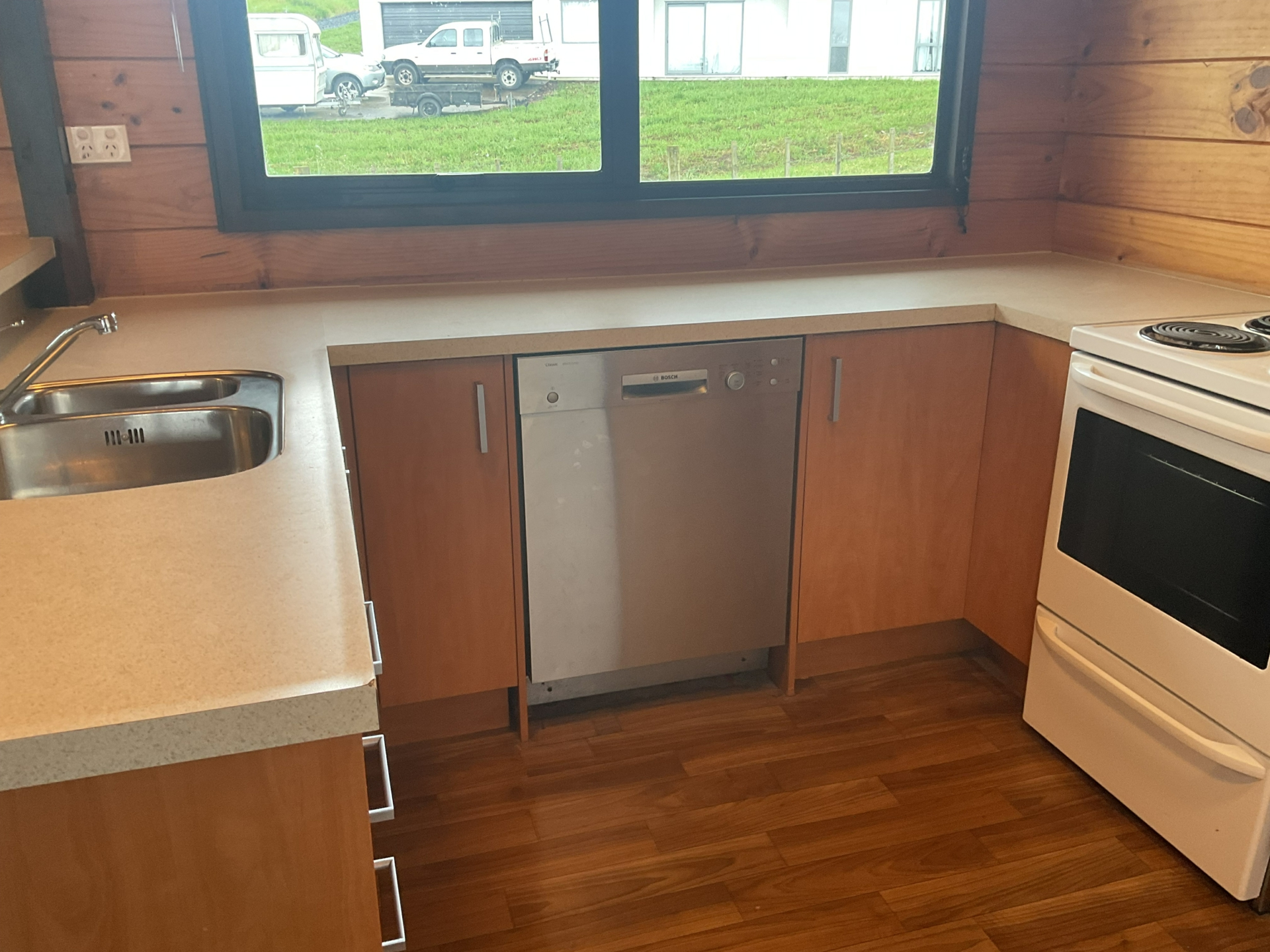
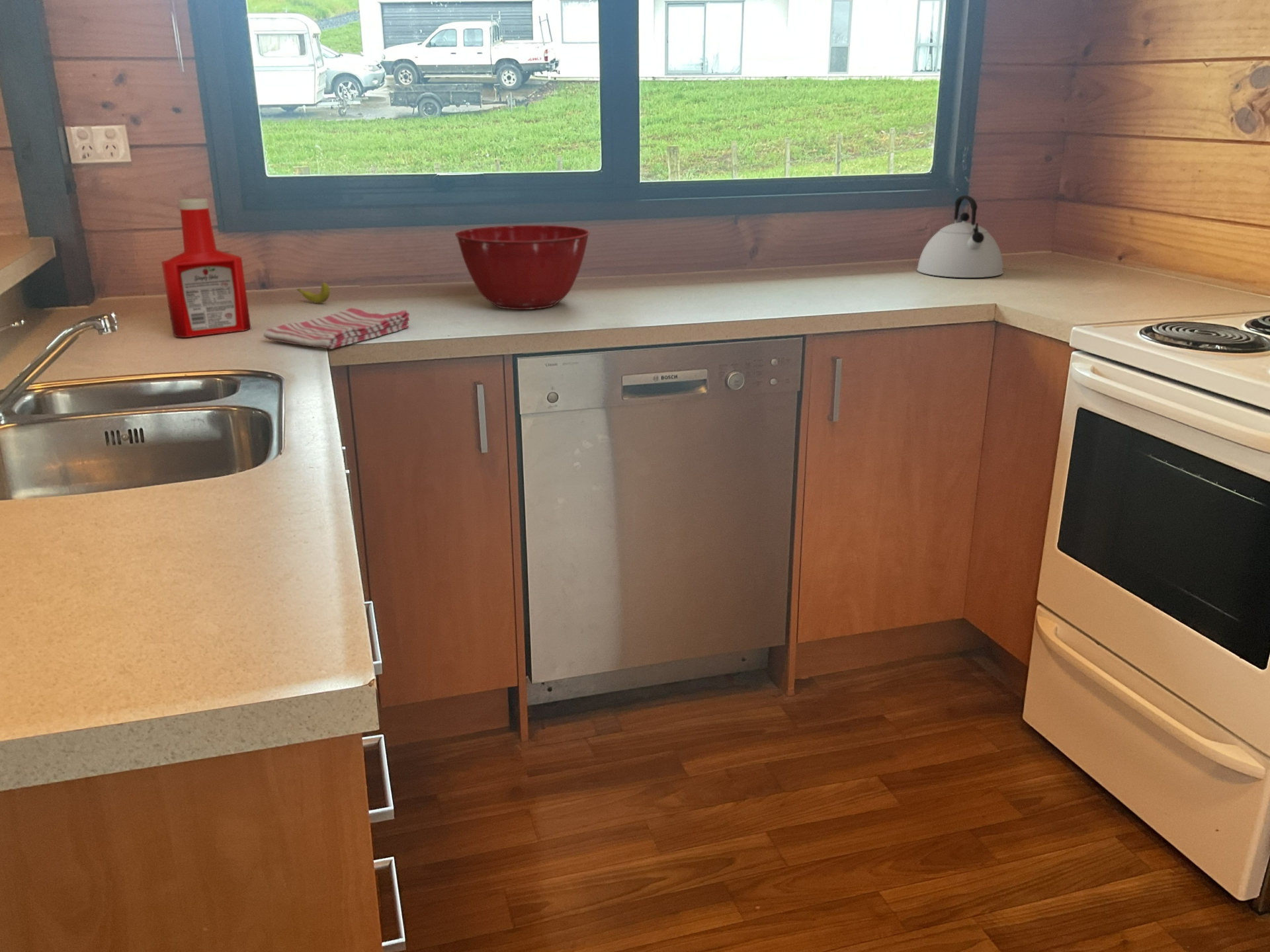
+ soap bottle [161,198,251,338]
+ banana [296,282,330,303]
+ dish towel [263,307,410,350]
+ kettle [916,195,1004,278]
+ mixing bowl [454,225,591,310]
